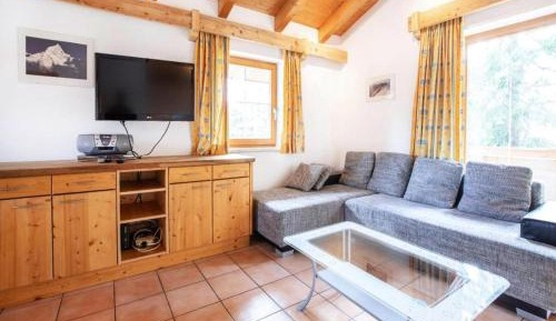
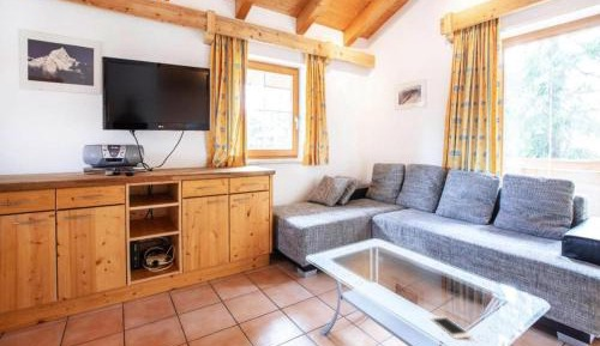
+ cell phone [428,315,473,340]
